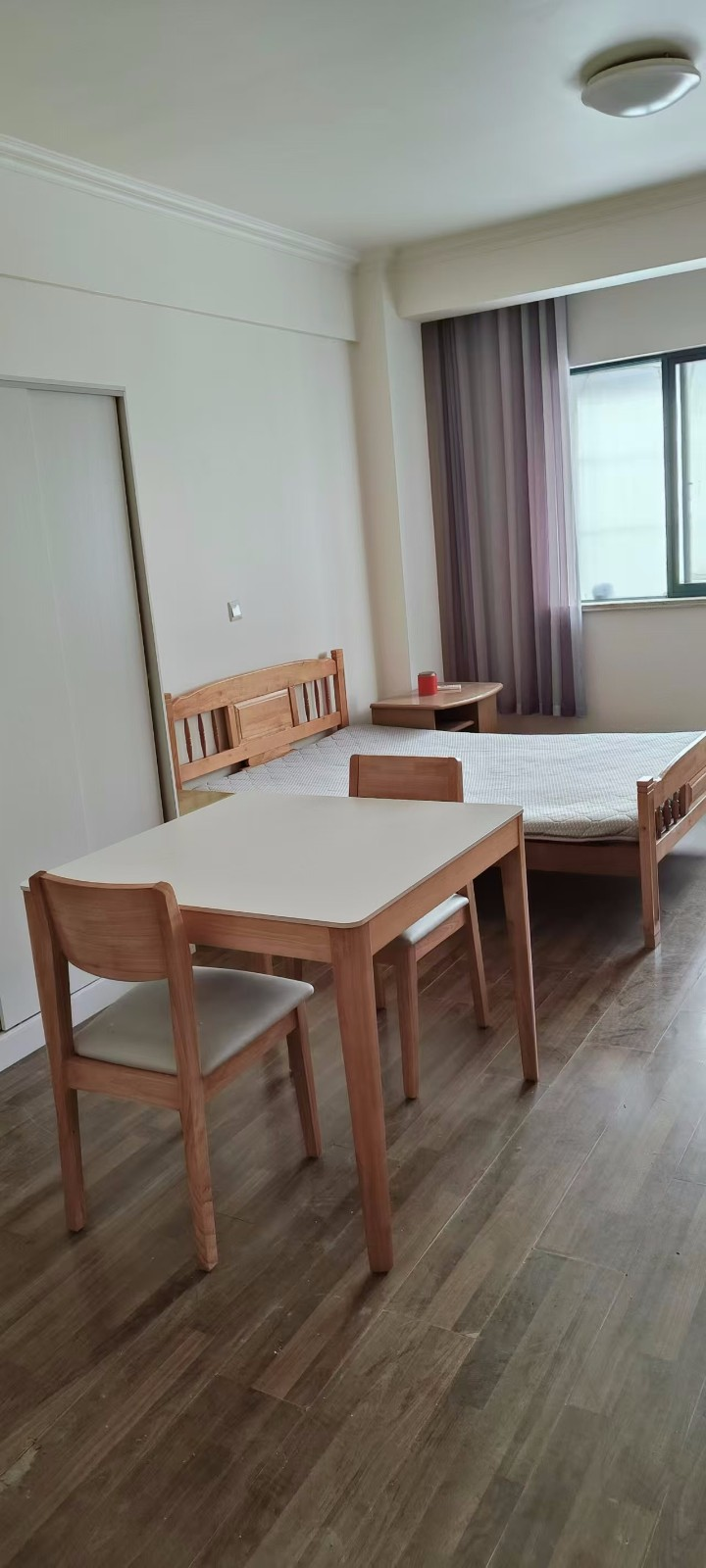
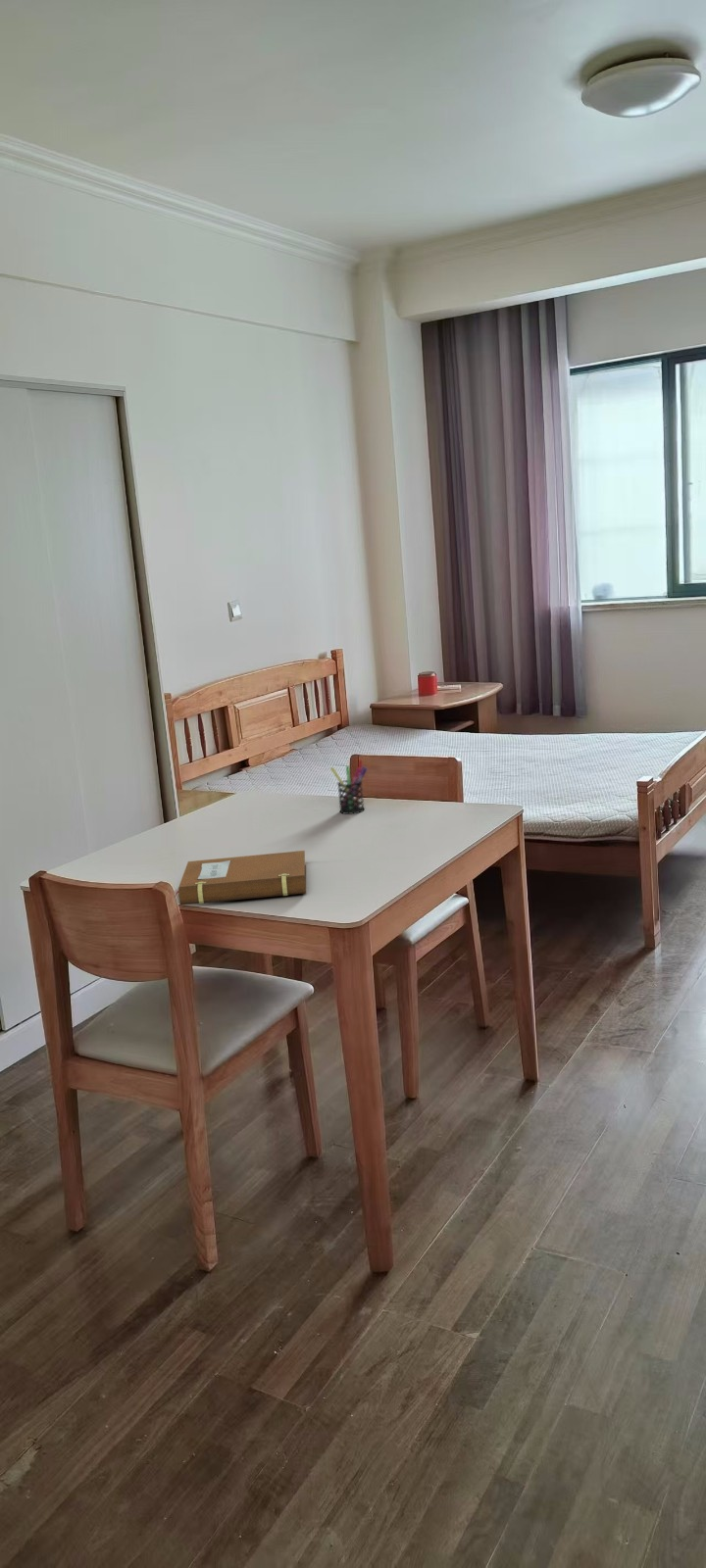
+ notebook [174,850,307,906]
+ pen holder [329,759,368,815]
